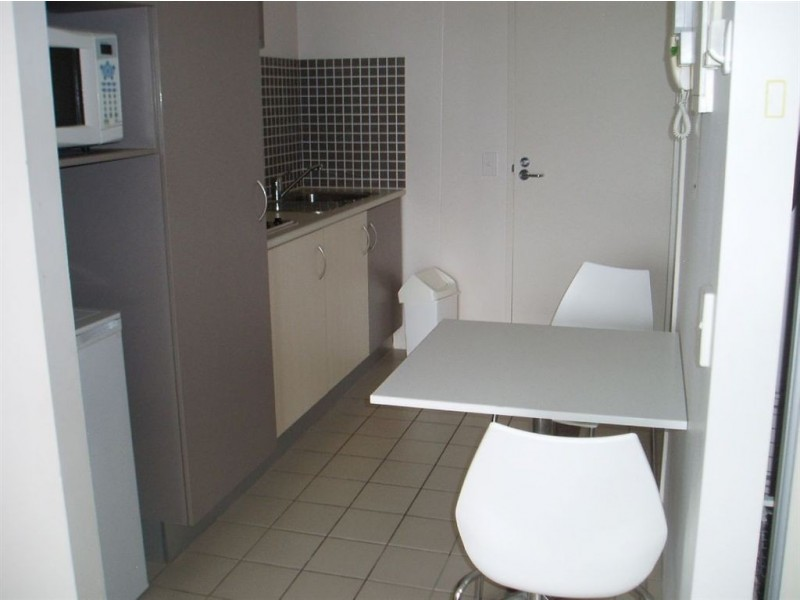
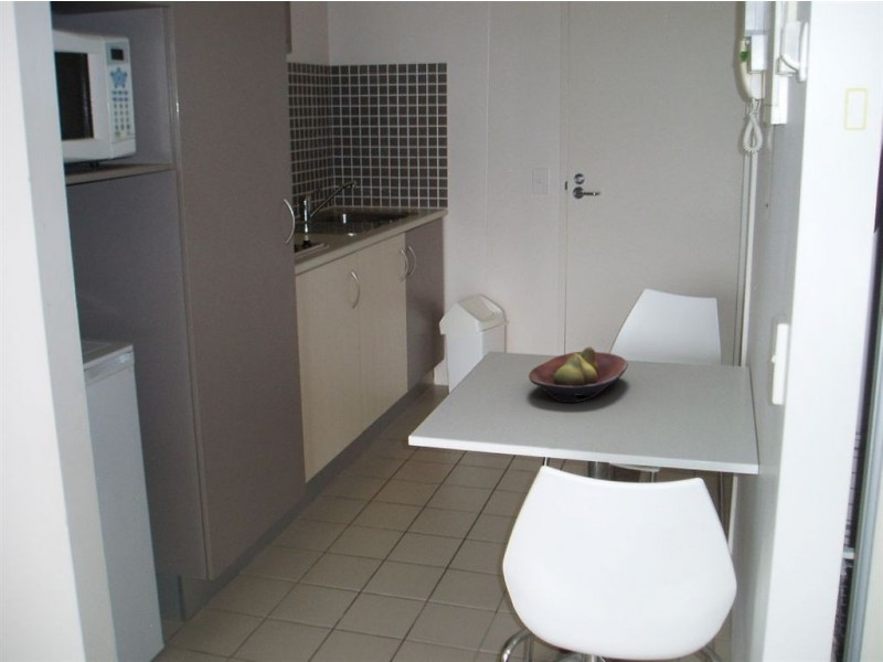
+ fruit bowl [528,345,629,404]
